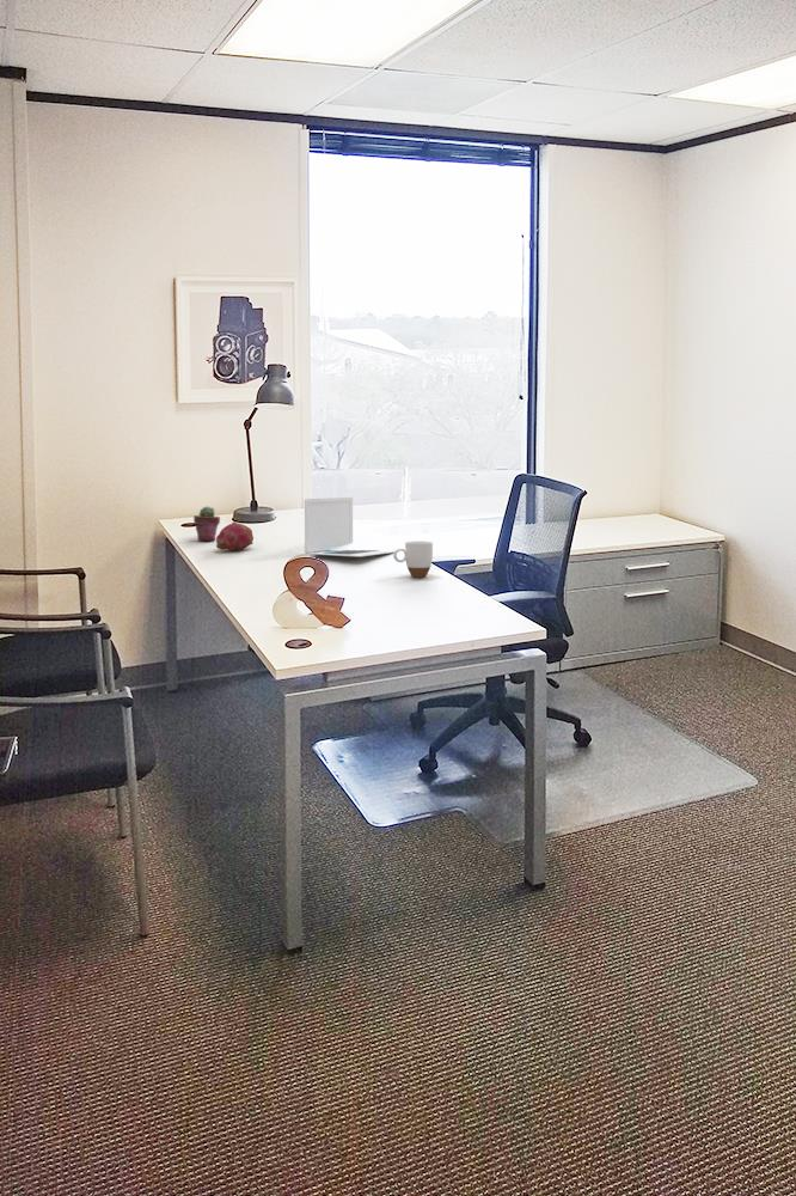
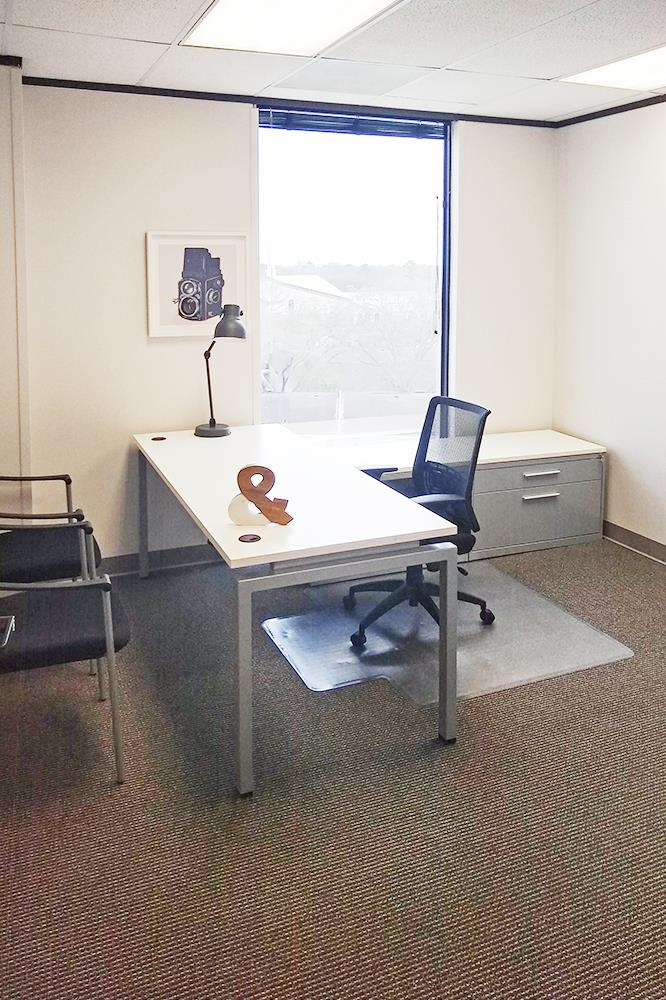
- mug [392,541,434,579]
- fruit [215,521,255,551]
- potted succulent [192,506,221,542]
- laptop [304,496,396,559]
